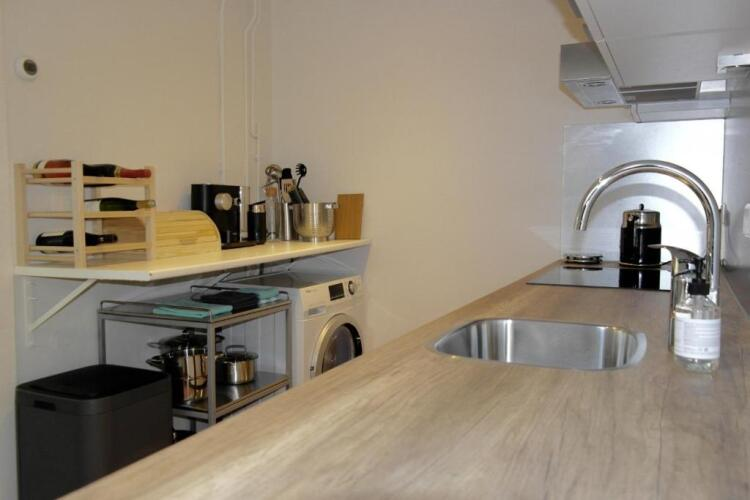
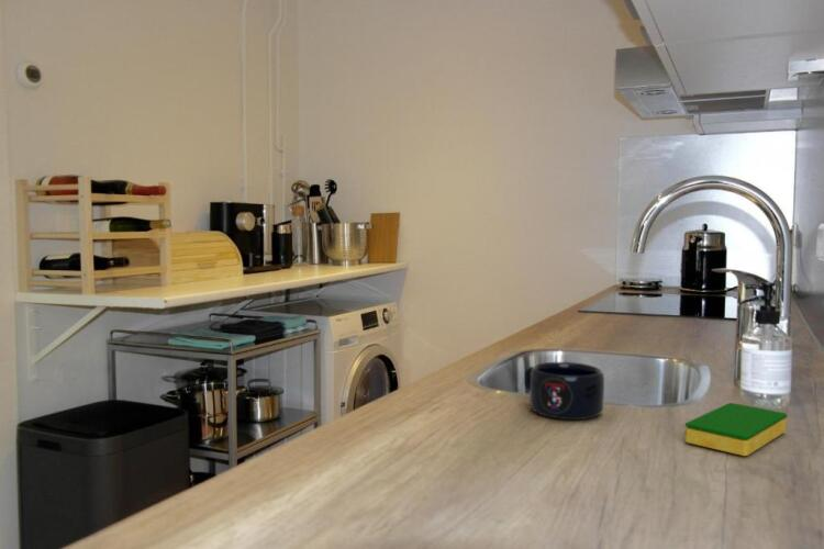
+ dish sponge [683,402,788,457]
+ mug [523,361,605,421]
